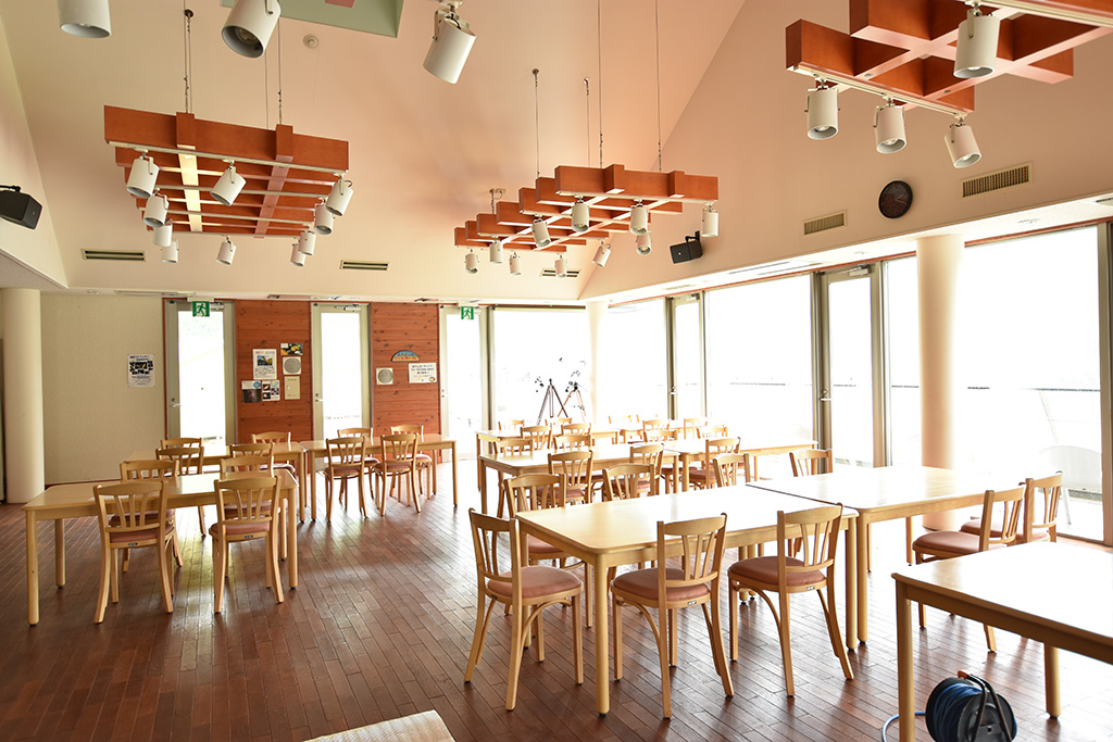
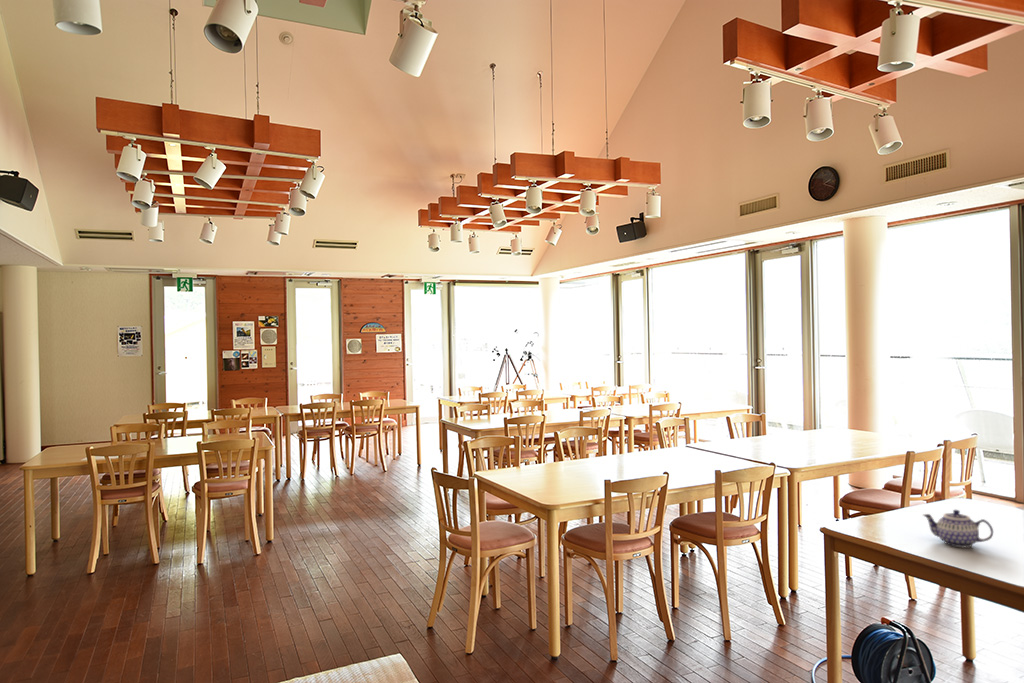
+ teapot [922,509,994,549]
